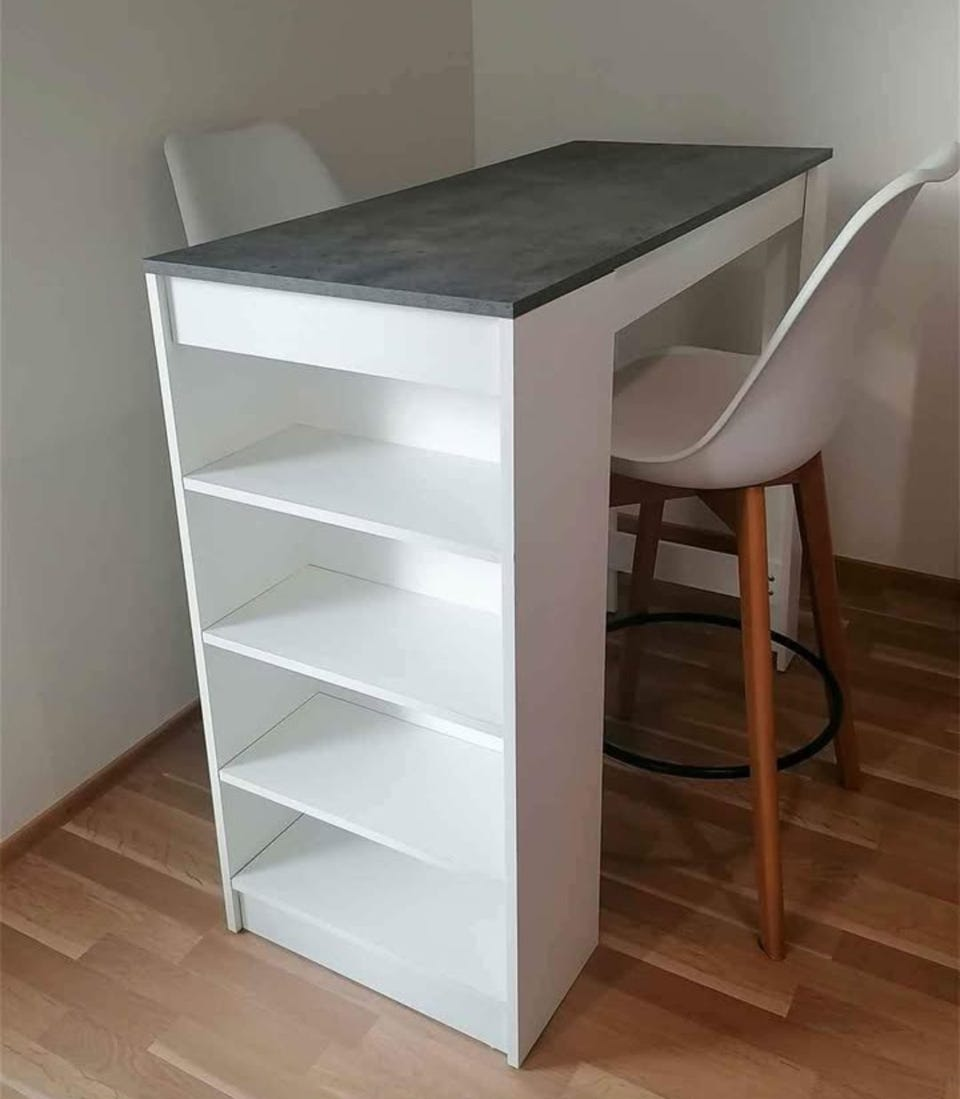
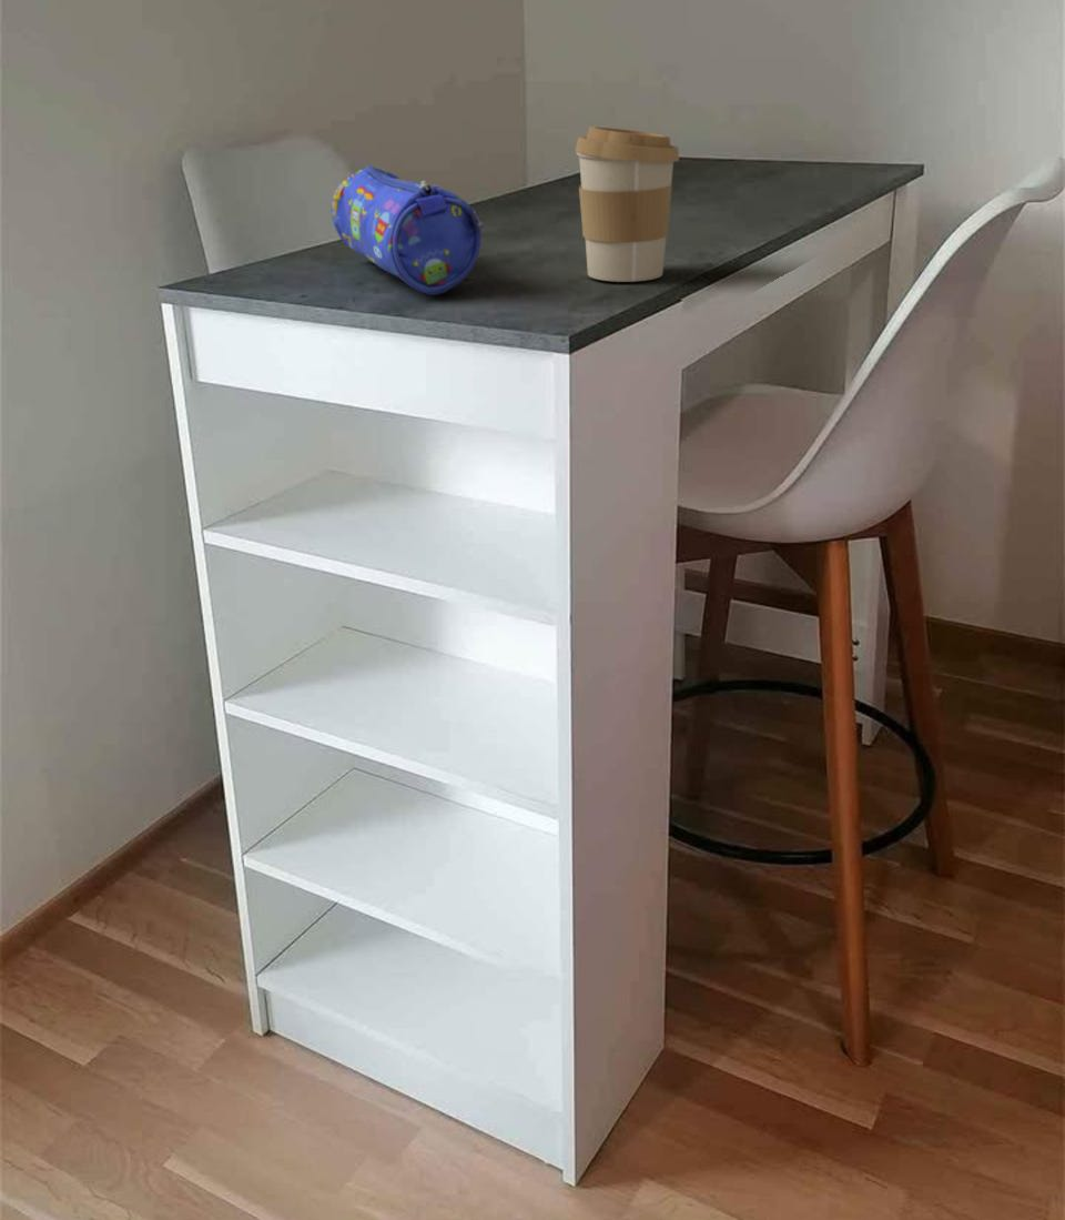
+ coffee cup [575,125,680,283]
+ pencil case [329,164,486,296]
